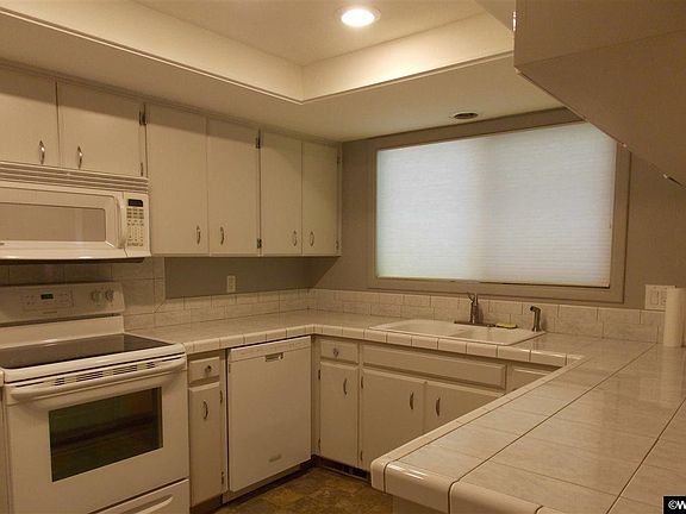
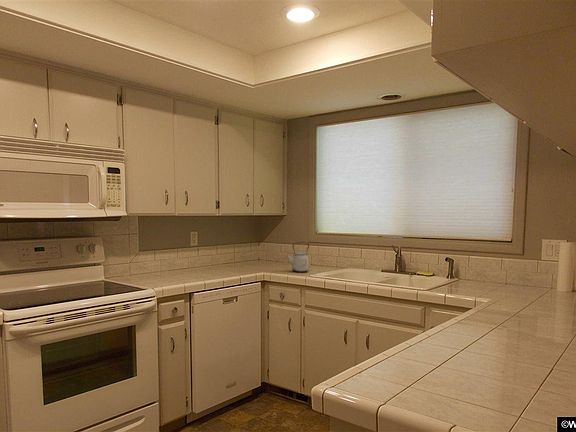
+ kettle [285,241,310,273]
